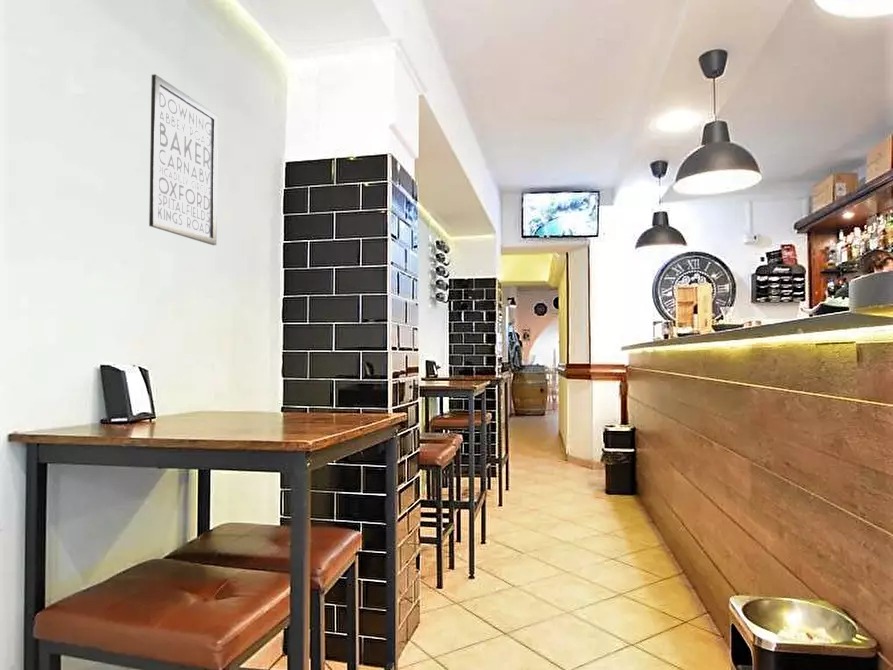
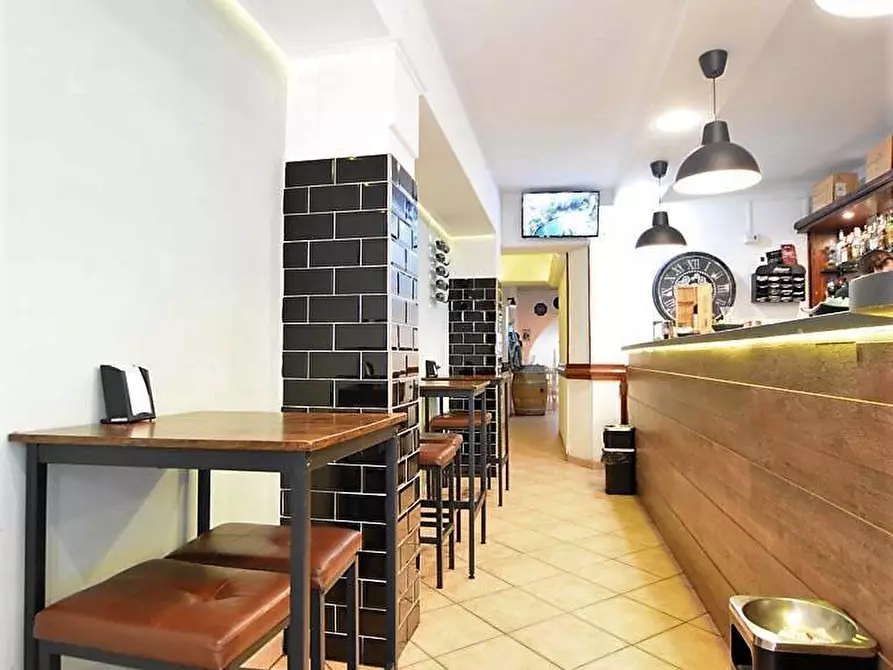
- wall art [148,73,219,246]
